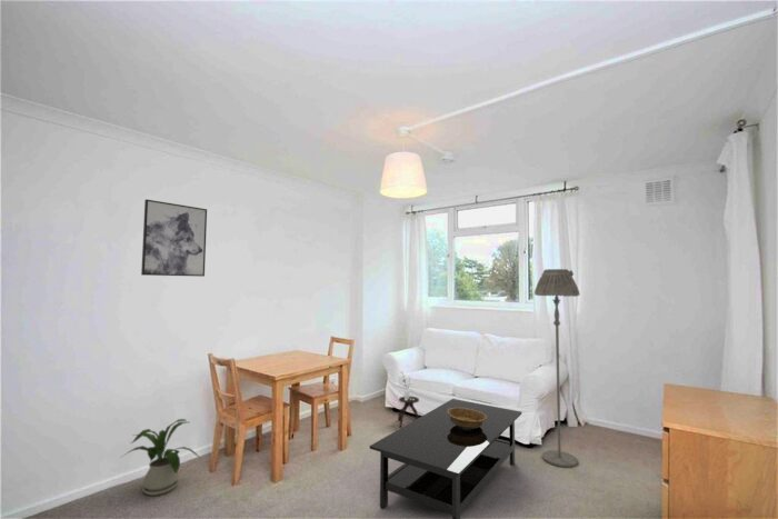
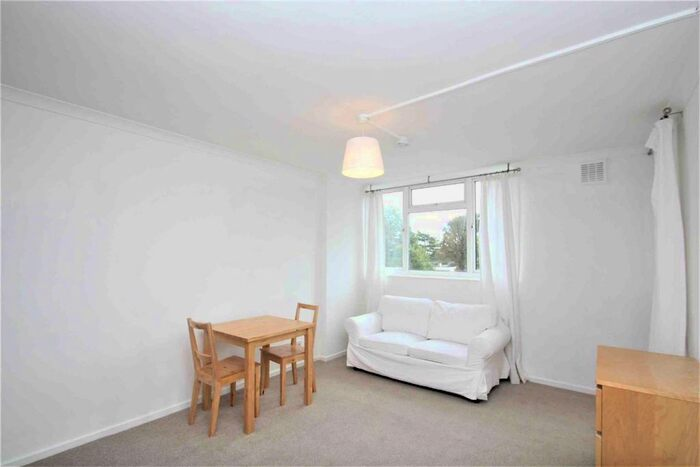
- decorative bowl [447,408,487,429]
- wall art [140,198,208,278]
- house plant [119,418,201,497]
- coffee table [369,398,522,519]
- side table [397,370,420,428]
- floor lamp [533,268,580,468]
